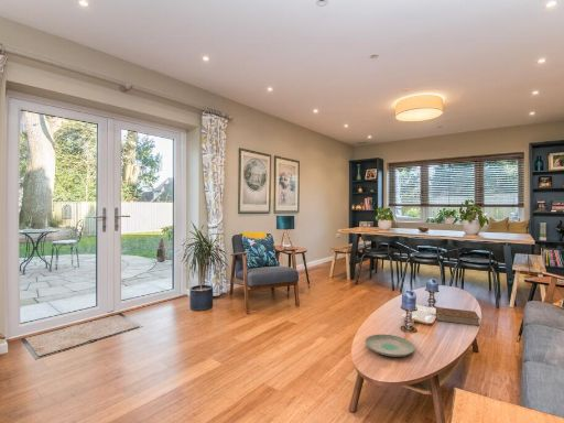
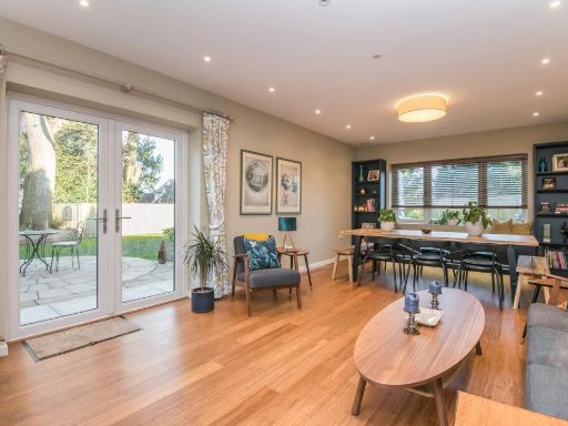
- plate [365,334,415,358]
- book [430,306,481,327]
